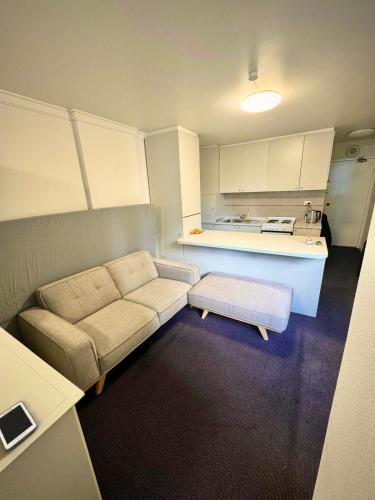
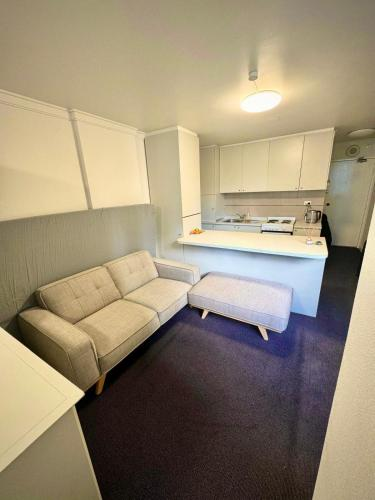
- cell phone [0,400,39,453]
